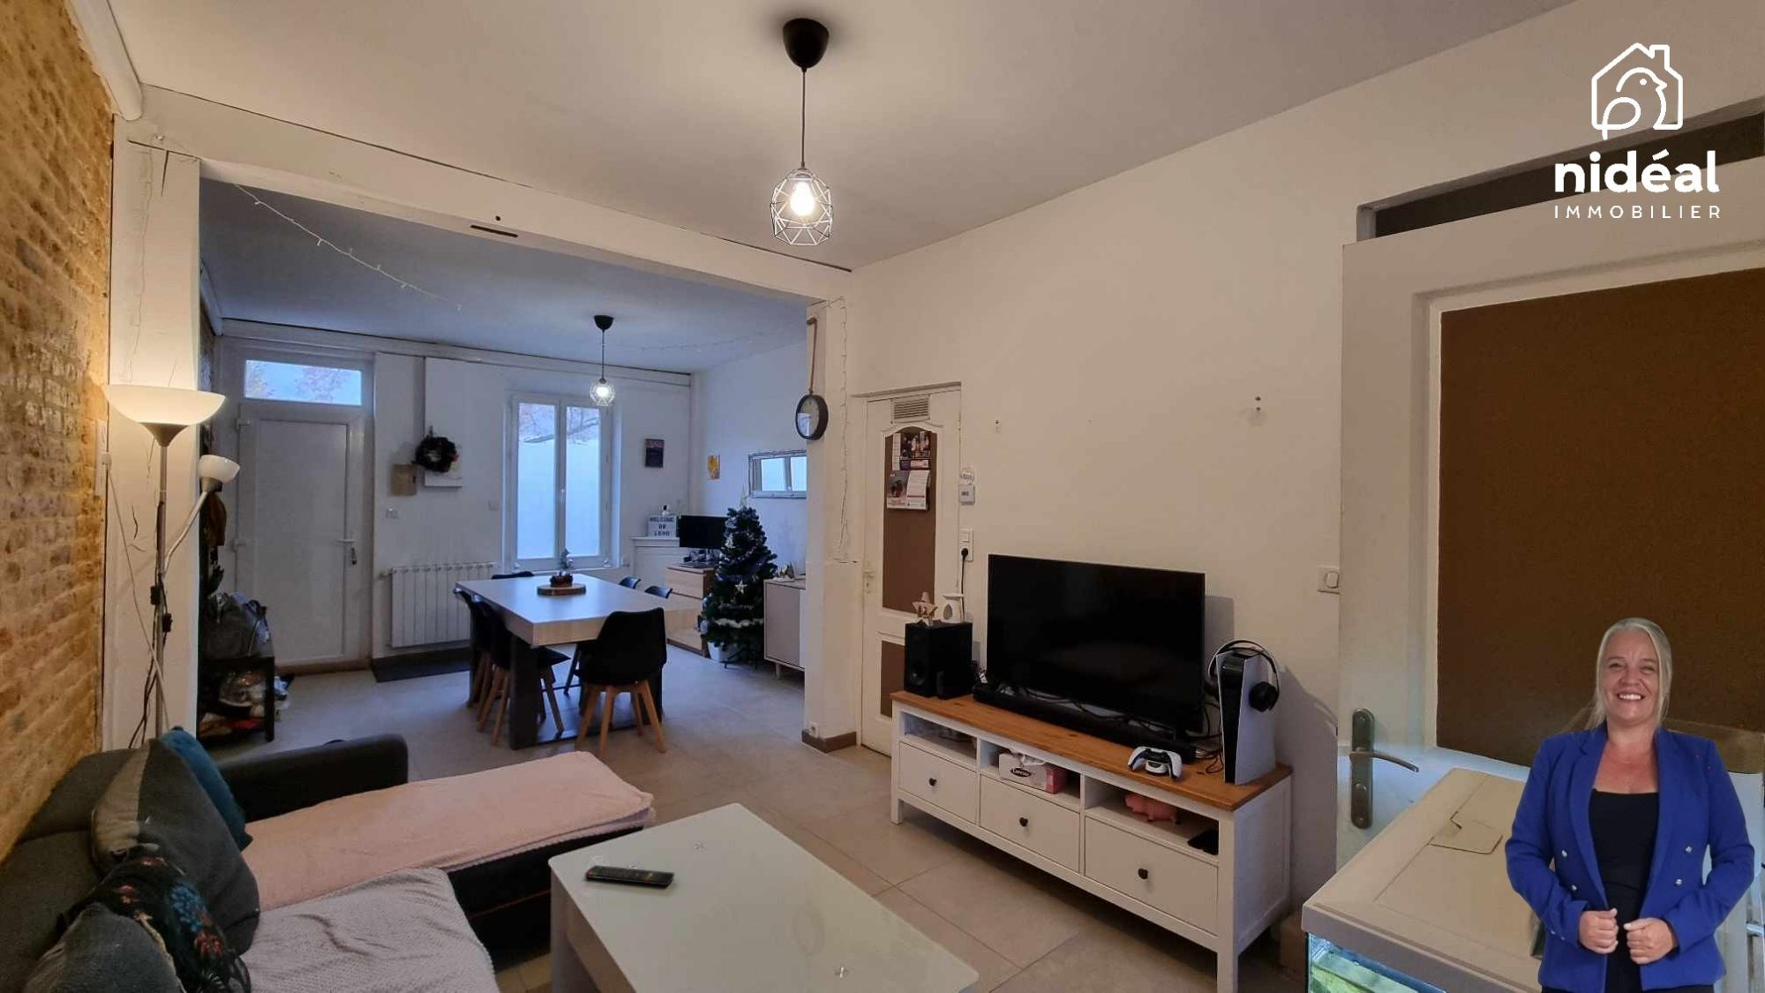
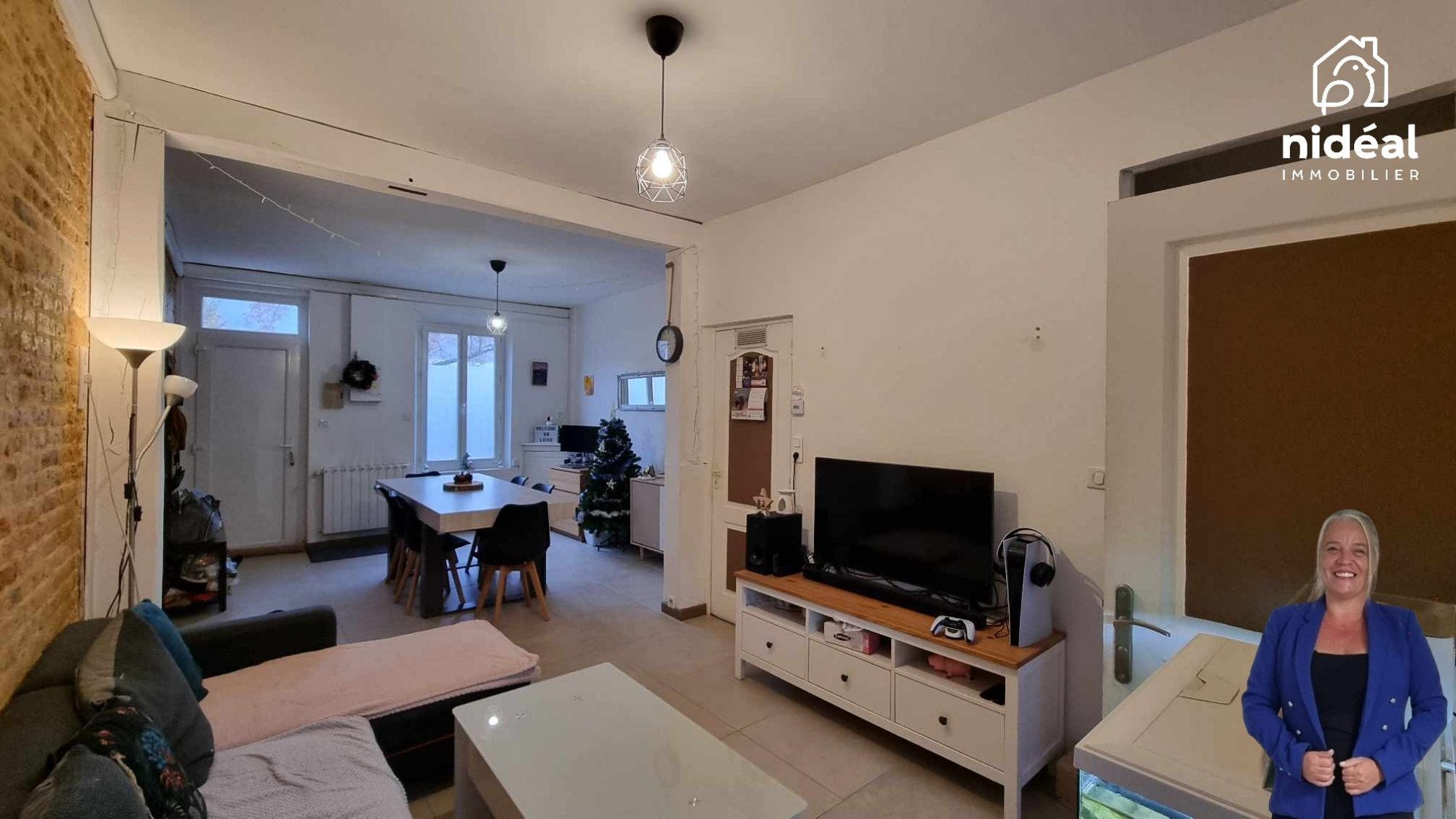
- remote control [584,864,675,886]
